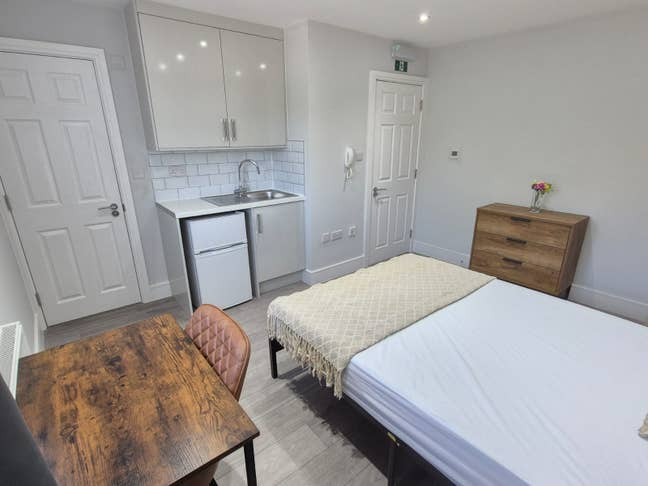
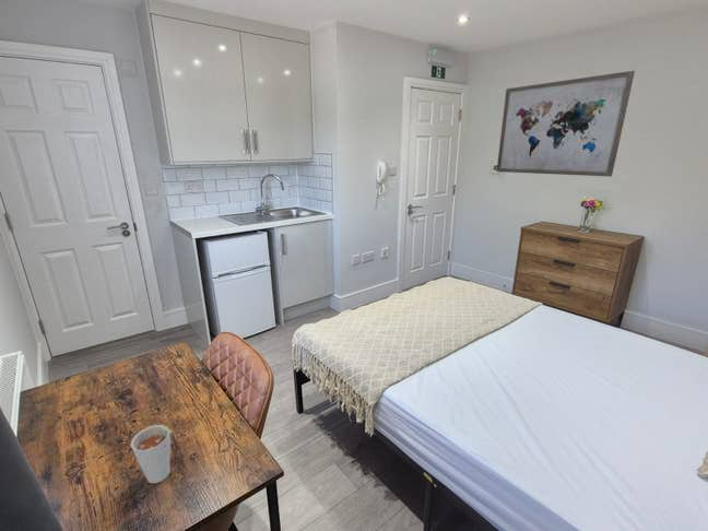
+ wall art [496,70,636,178]
+ cup [130,424,175,484]
